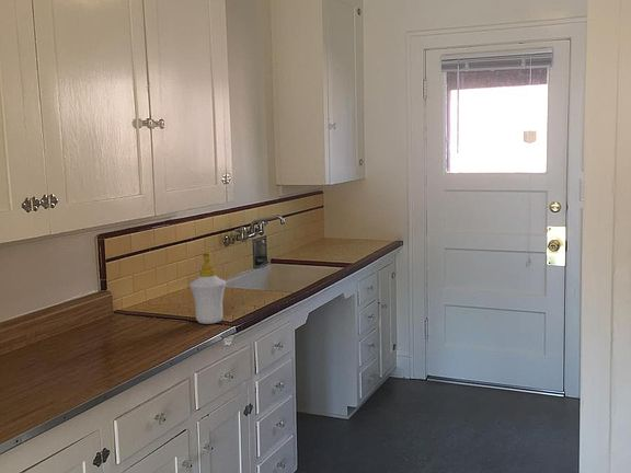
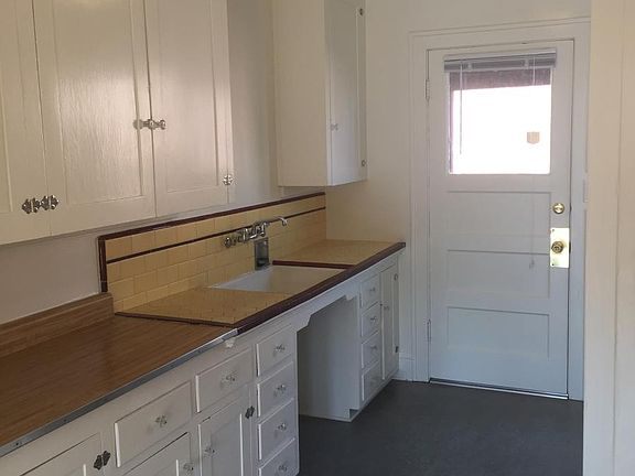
- soap bottle [188,250,227,325]
